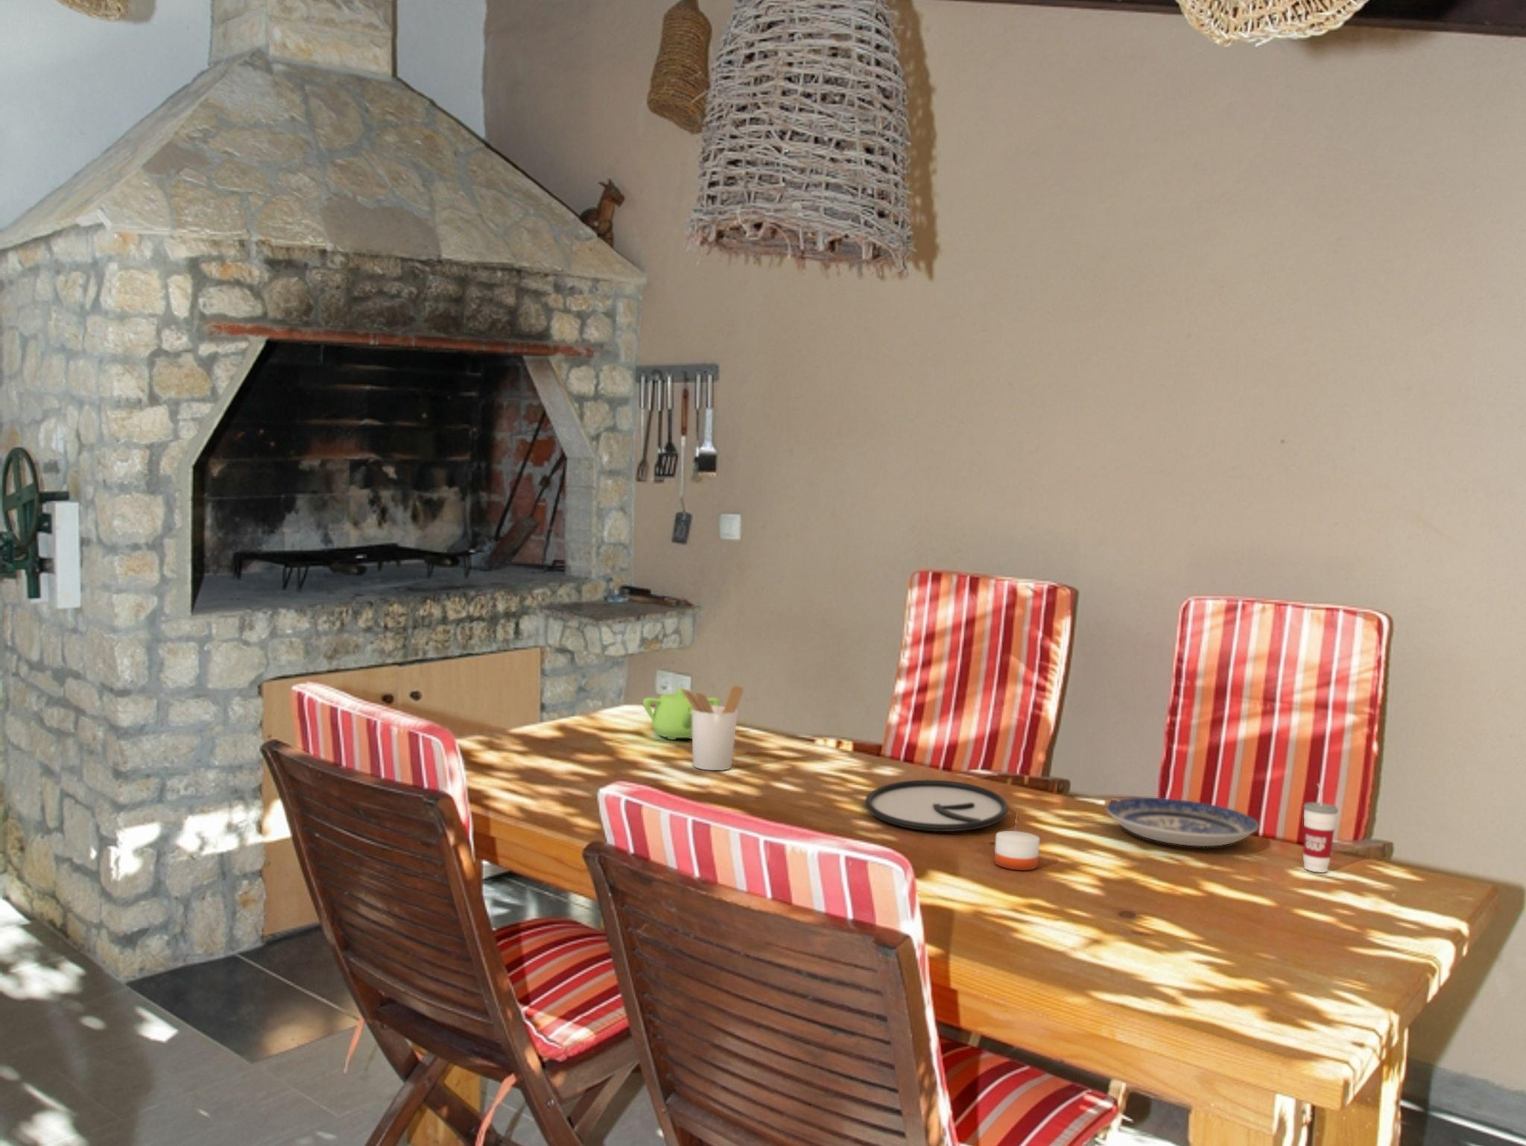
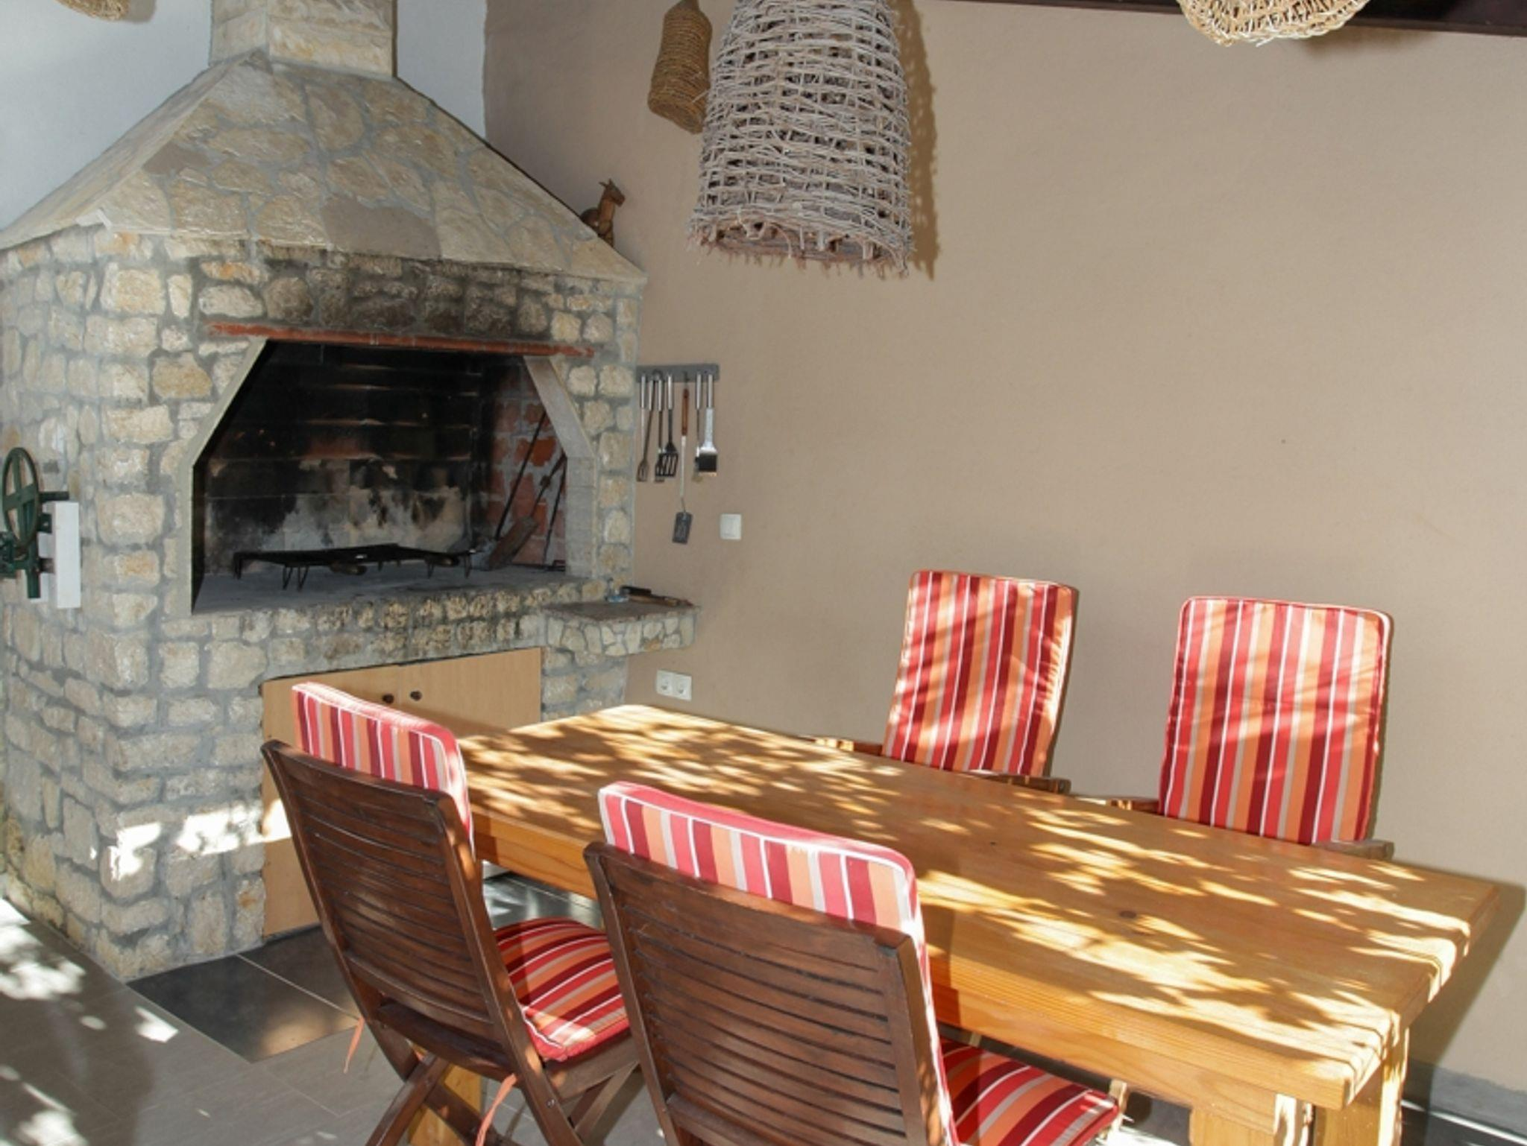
- plate [864,779,1010,832]
- candle [993,808,1040,872]
- cup [1302,784,1339,873]
- plate [1106,797,1259,847]
- teapot [643,687,720,740]
- utensil holder [680,685,744,772]
